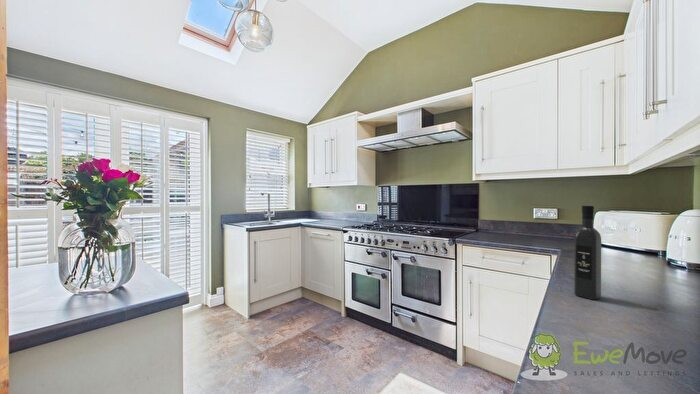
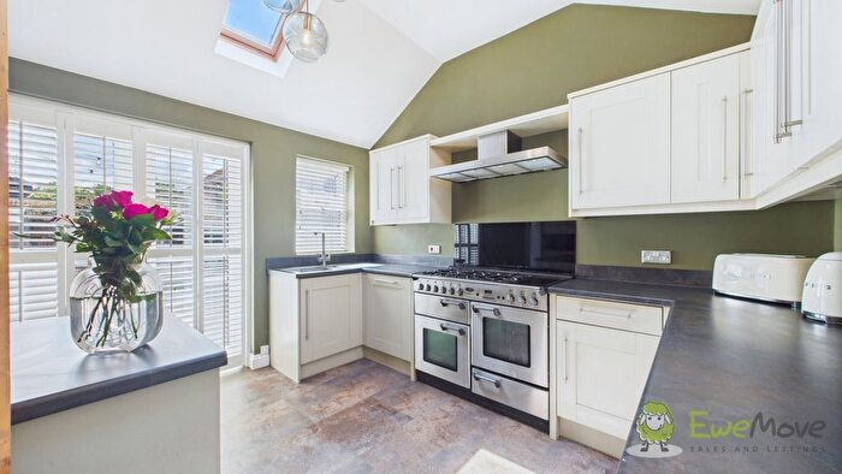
- wine bottle [573,205,602,301]
